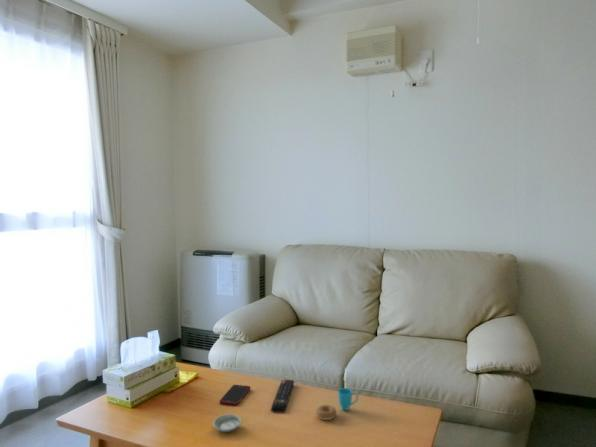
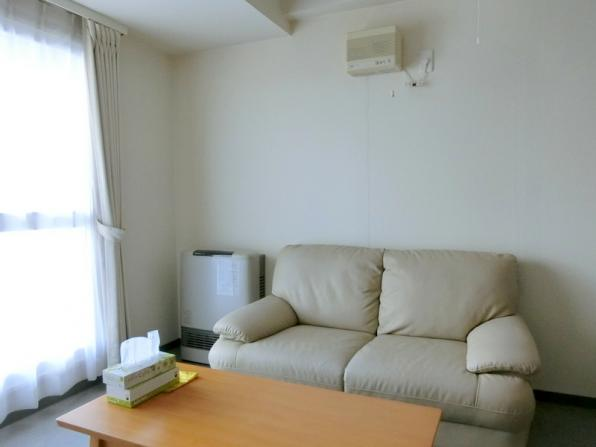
- remote control [270,379,295,413]
- cell phone [219,384,251,406]
- cup [315,387,359,421]
- saucer [212,413,242,433]
